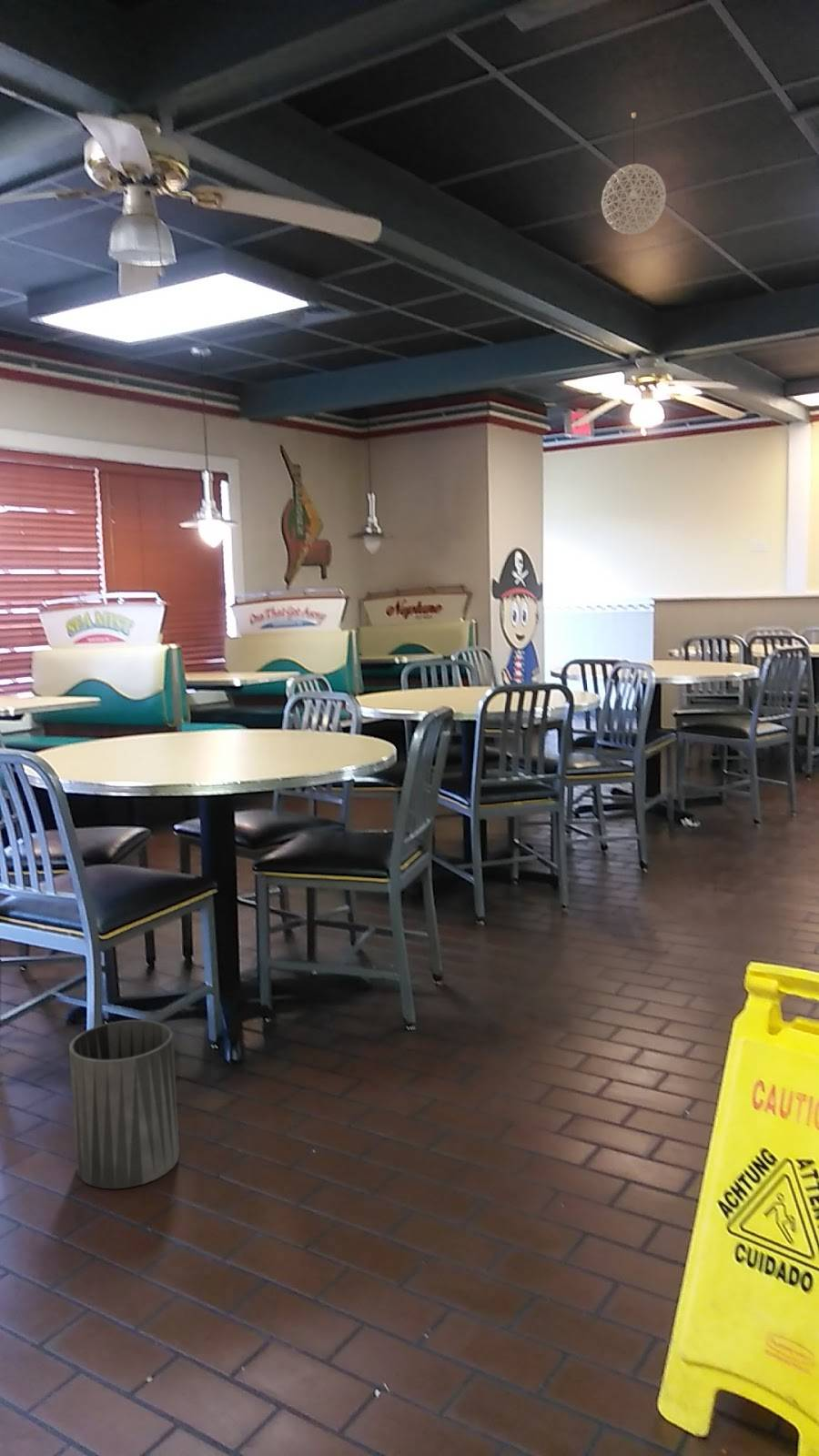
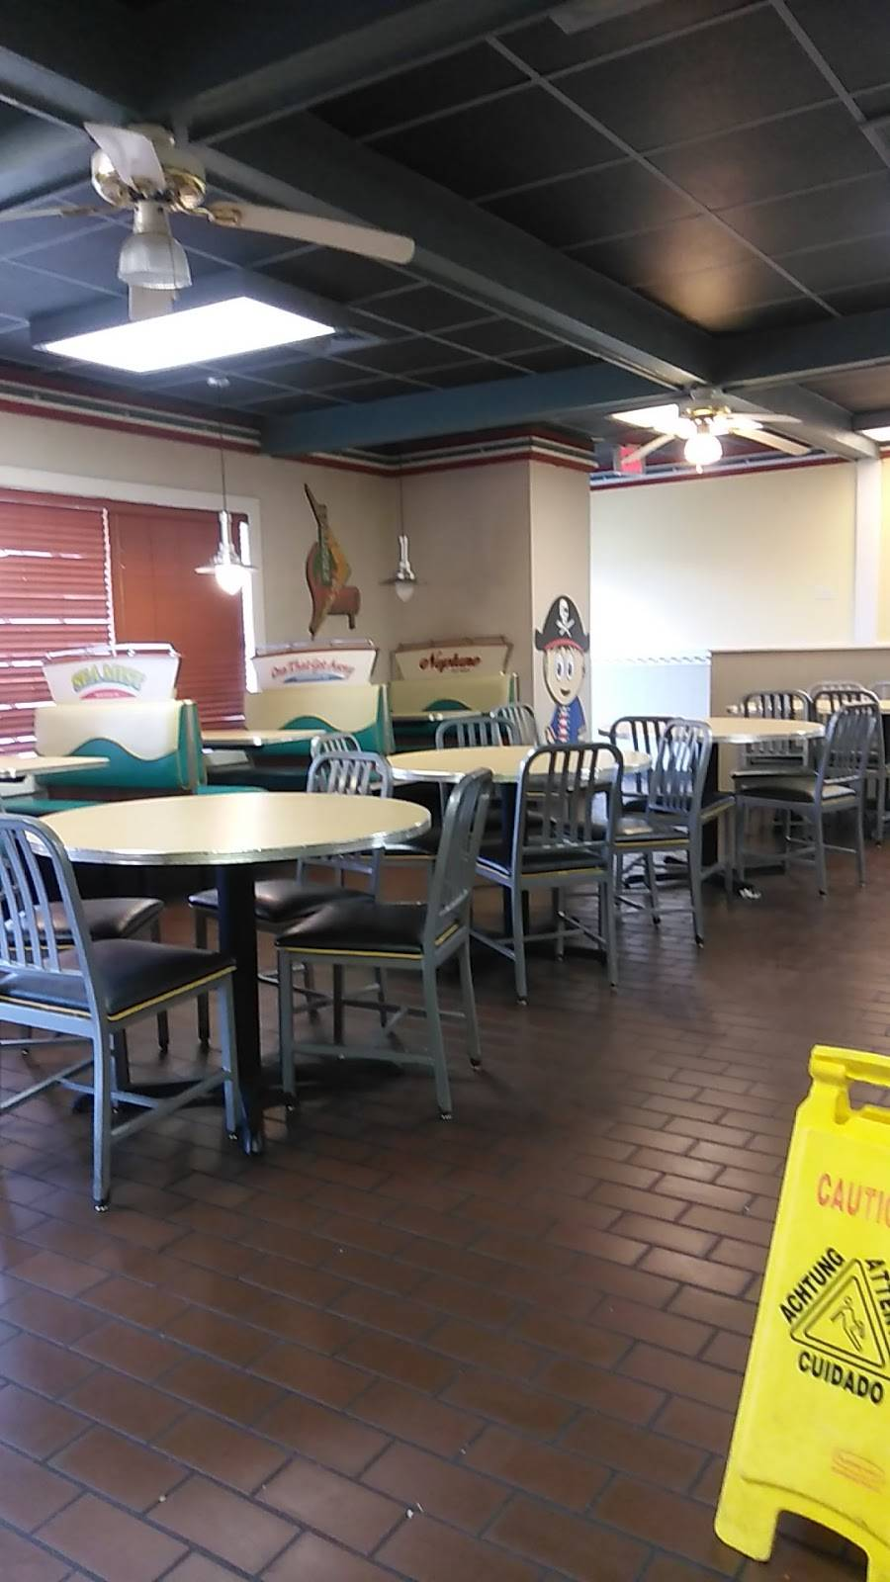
- trash can [68,1019,180,1190]
- pendant light [601,112,667,236]
